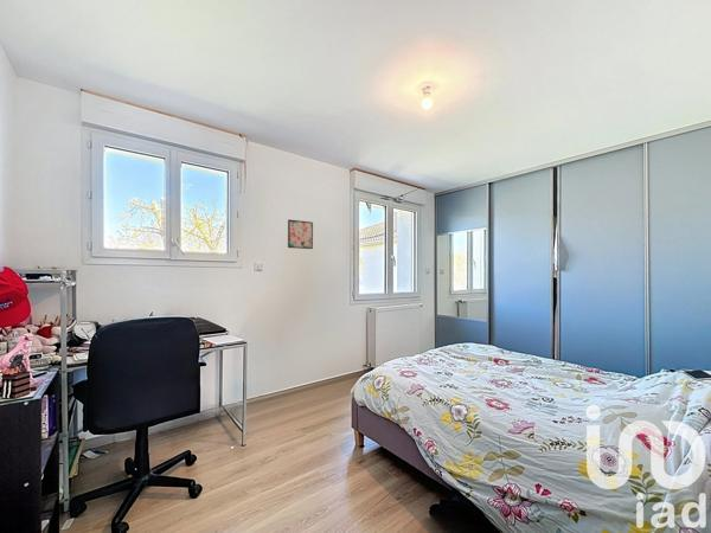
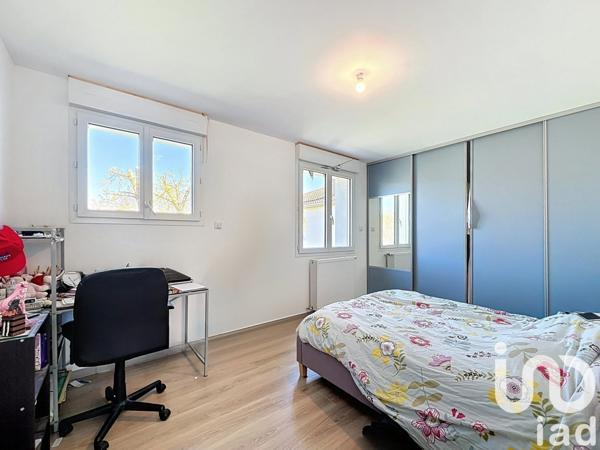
- wall art [287,218,314,250]
